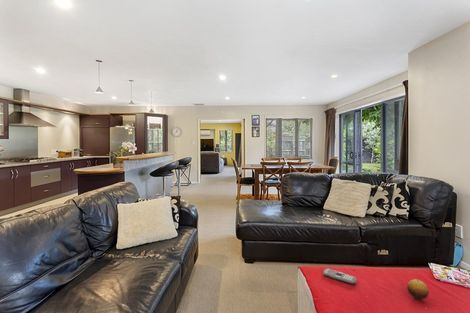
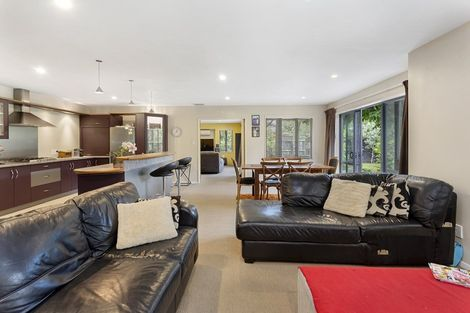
- remote control [322,267,357,285]
- fruit [406,278,430,300]
